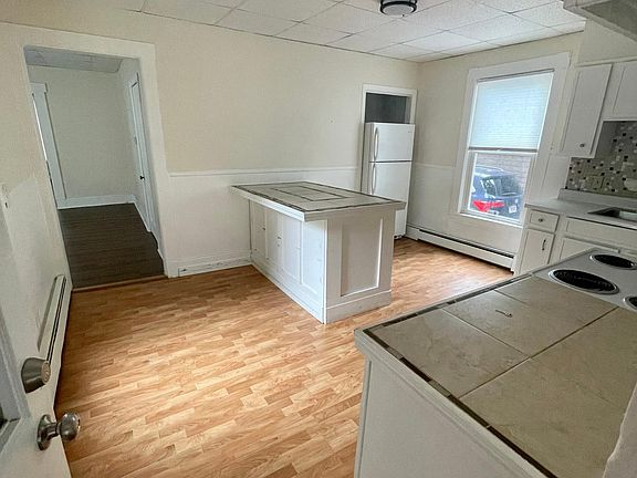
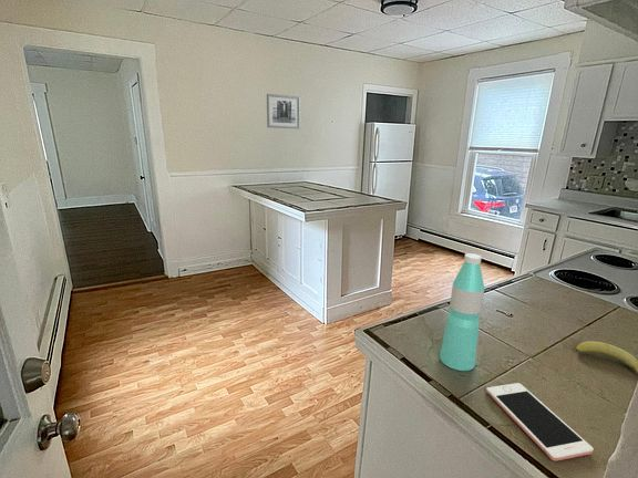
+ cell phone [485,382,595,463]
+ water bottle [439,252,486,372]
+ wall art [266,93,301,129]
+ fruit [575,340,638,375]
